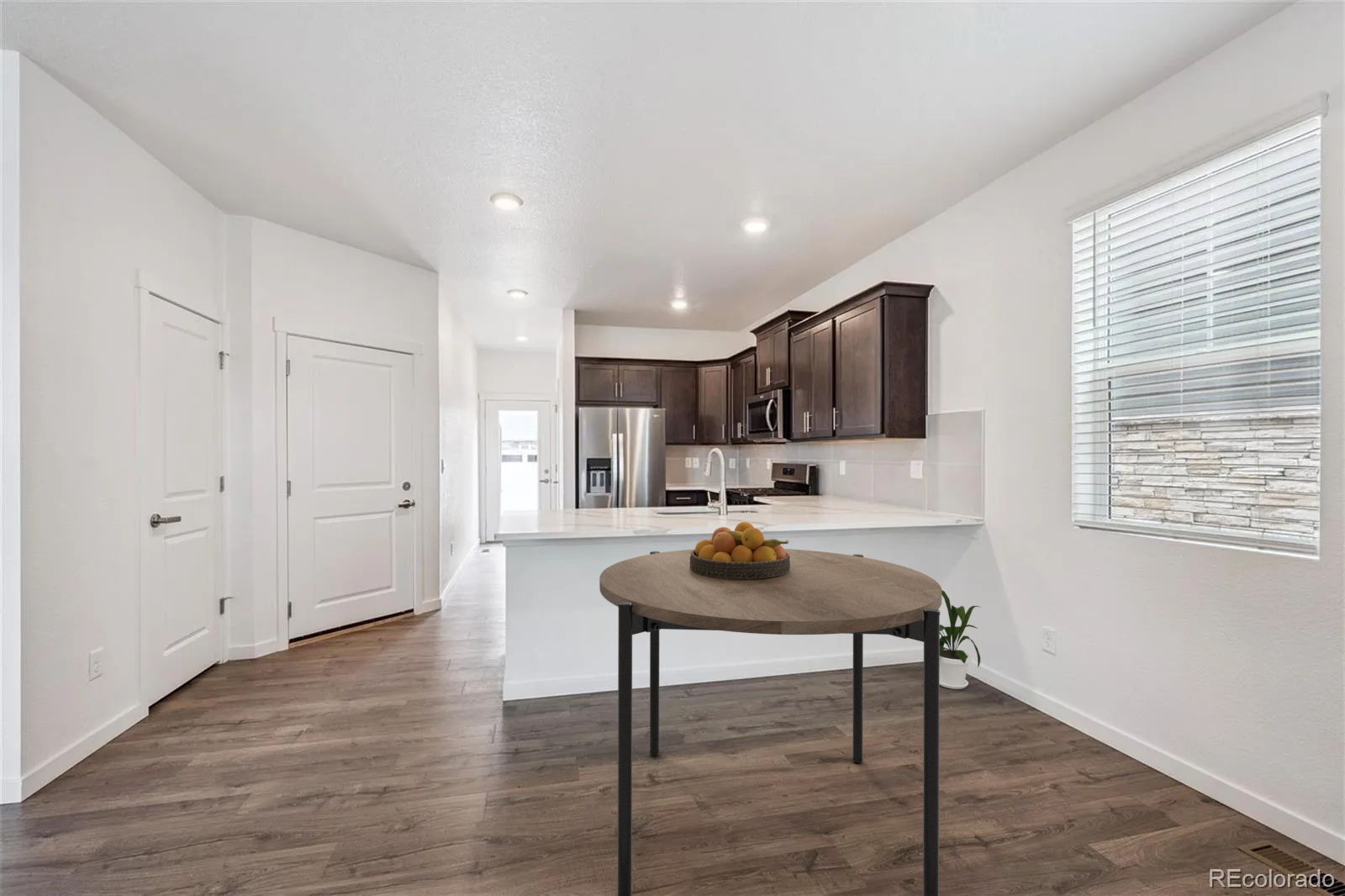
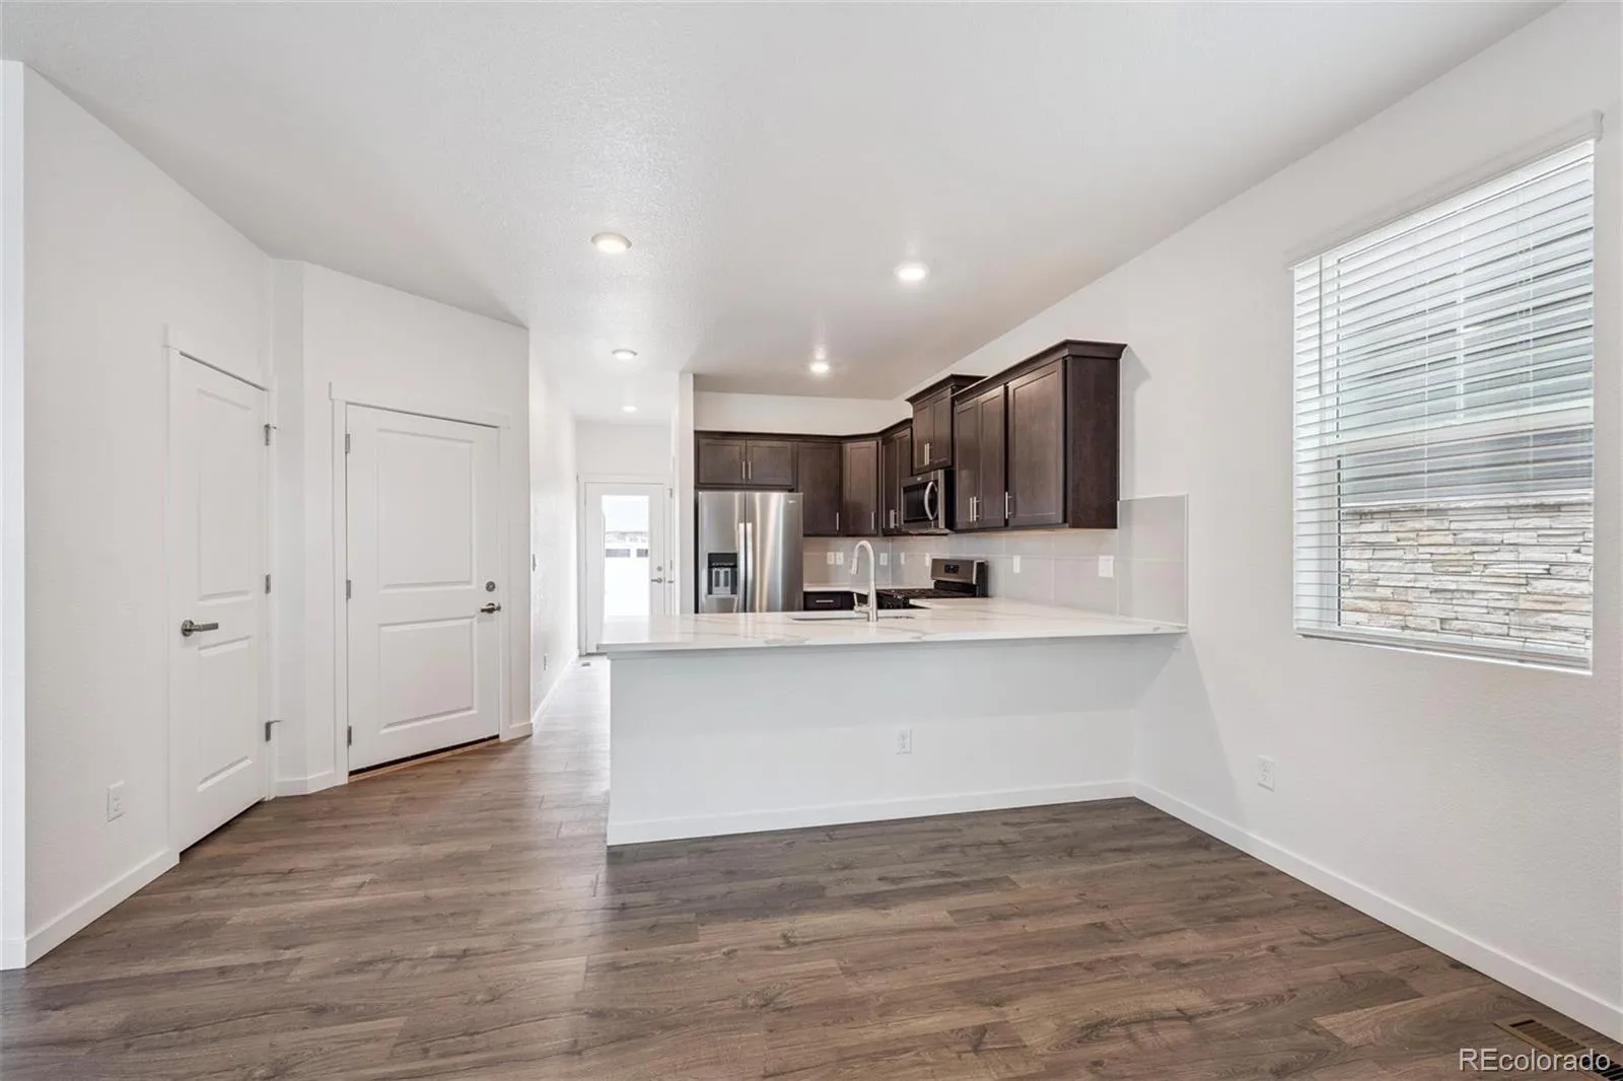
- fruit bowl [690,521,790,579]
- house plant [939,589,982,690]
- dining table [599,548,942,896]
